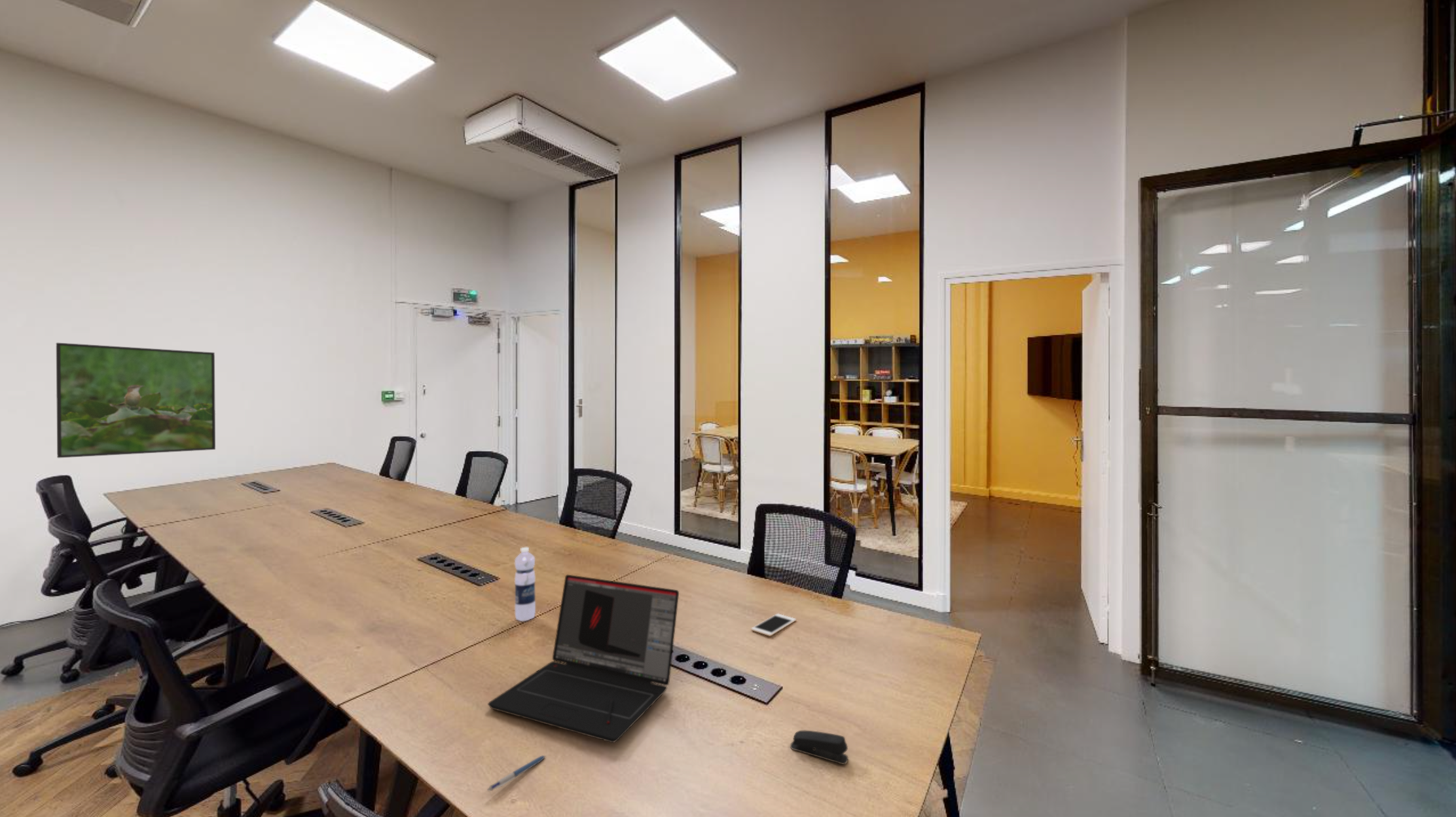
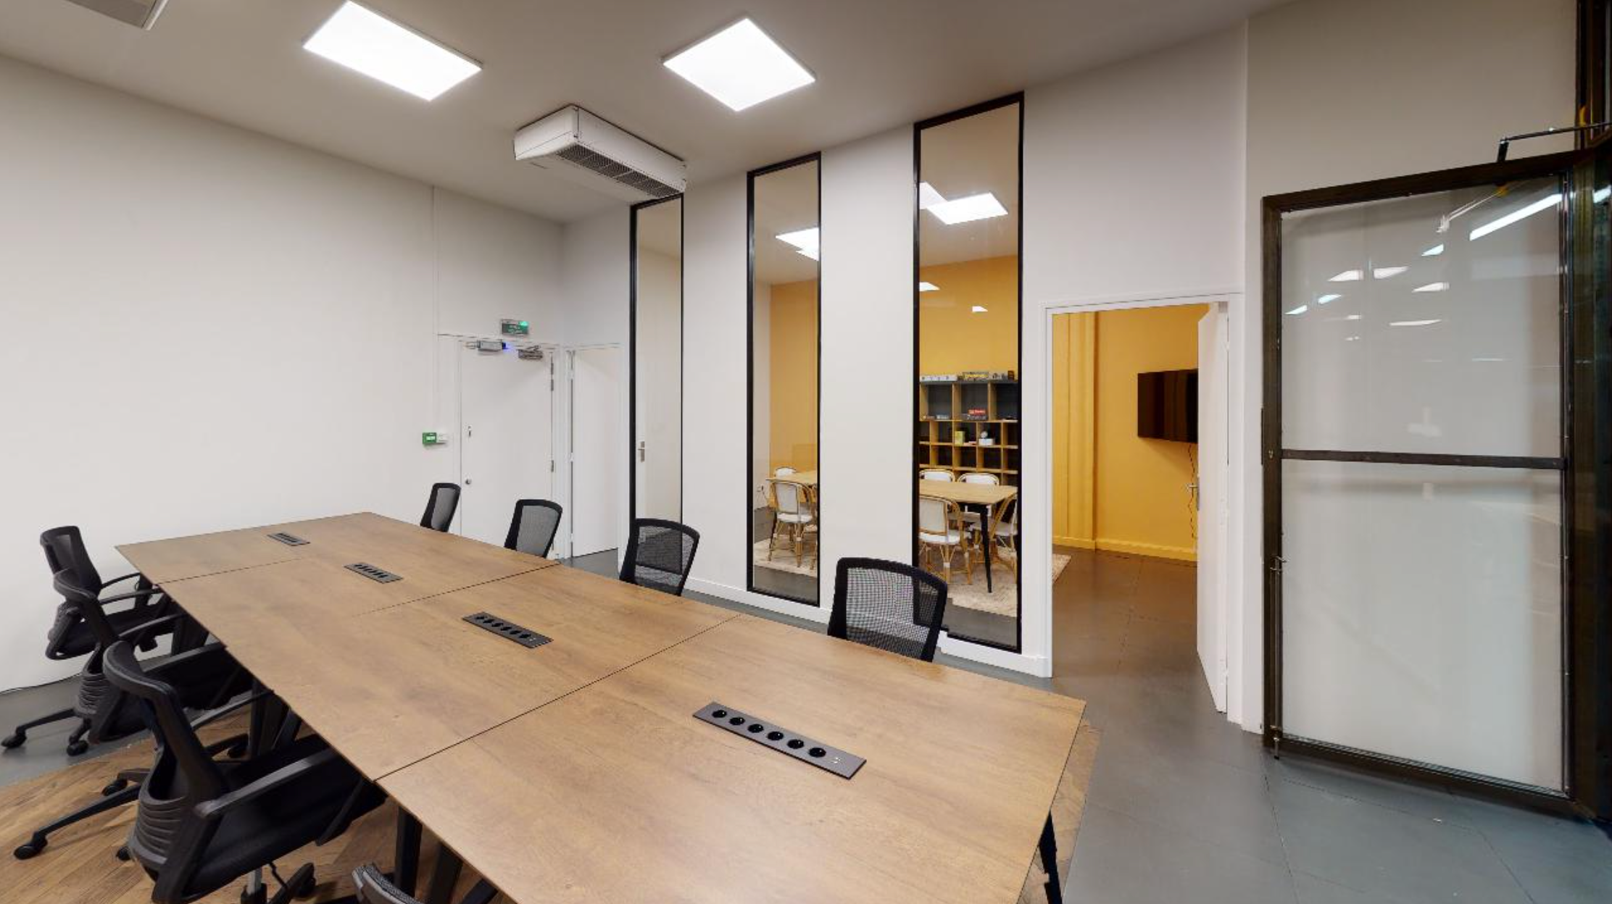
- cell phone [751,613,797,637]
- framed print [56,342,216,458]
- pen [486,755,547,791]
- laptop [487,574,680,743]
- water bottle [514,547,536,622]
- stapler [790,730,849,765]
